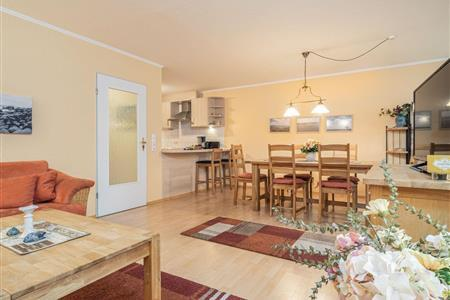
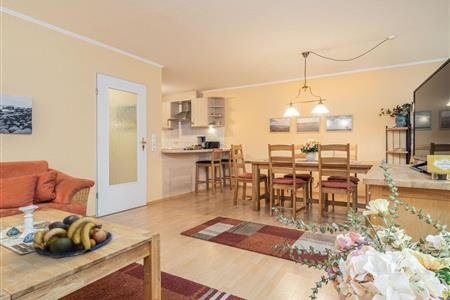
+ fruit bowl [32,214,113,259]
